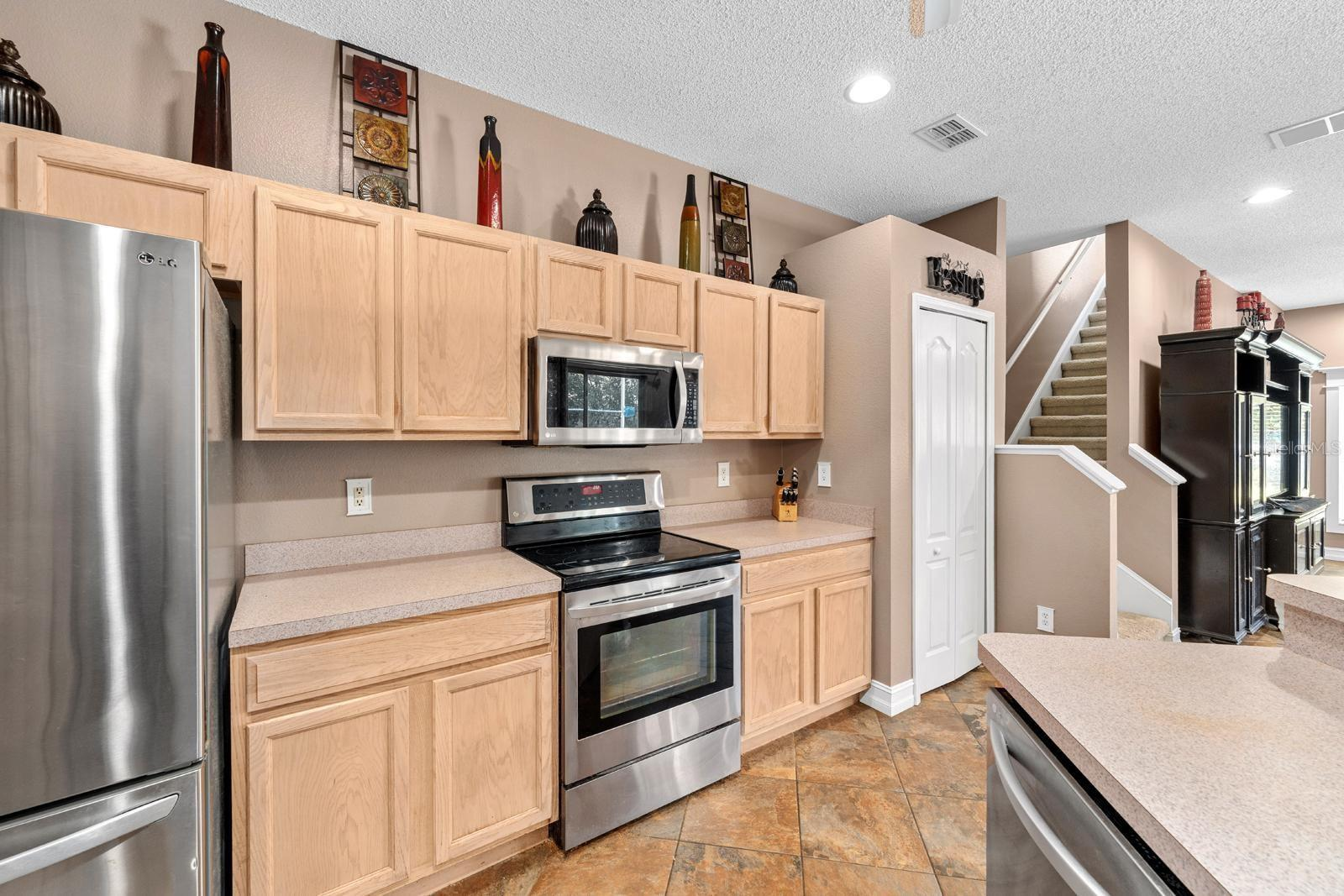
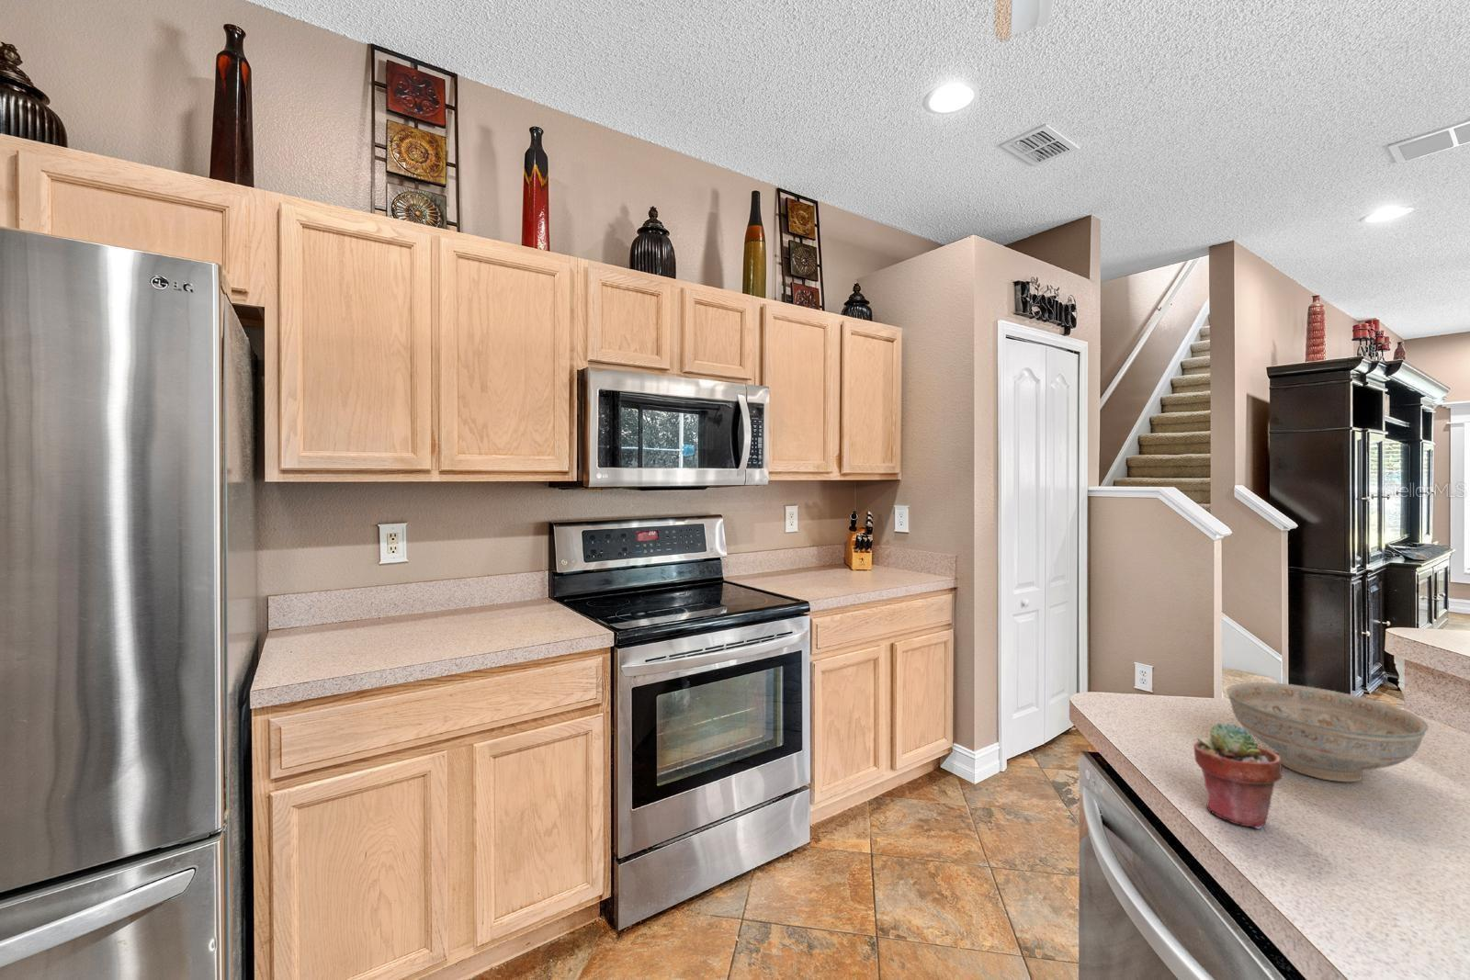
+ potted succulent [1192,722,1283,830]
+ decorative bowl [1226,681,1430,782]
